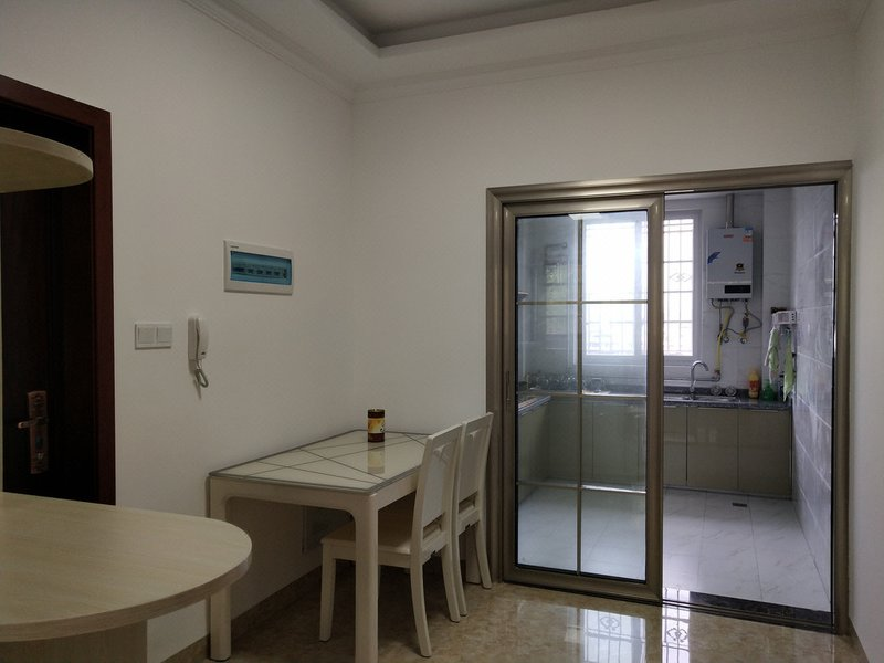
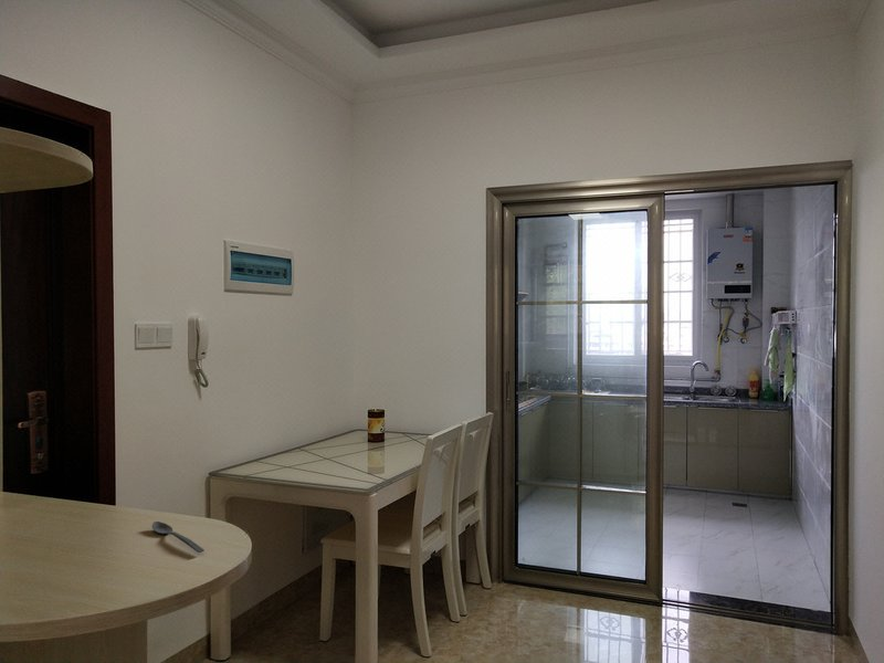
+ spoon [151,520,206,554]
